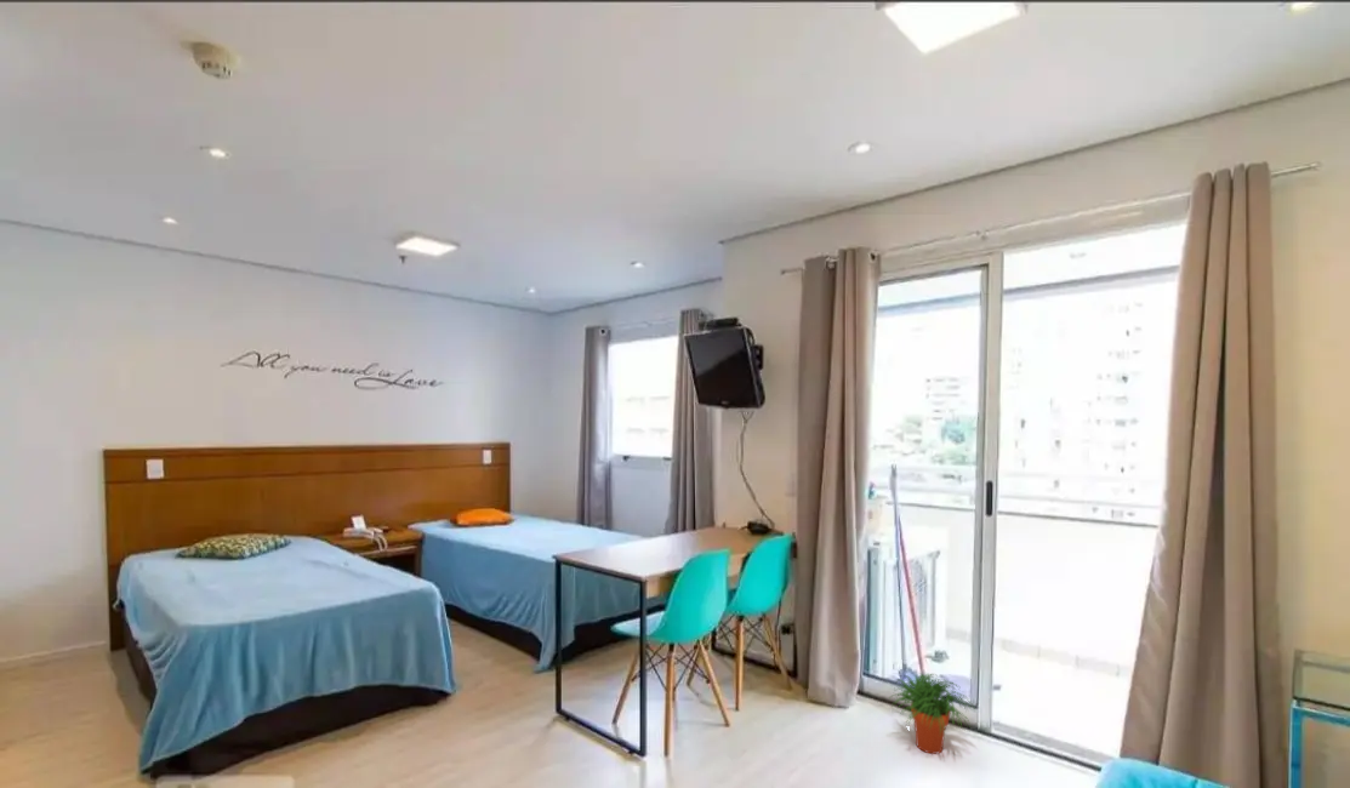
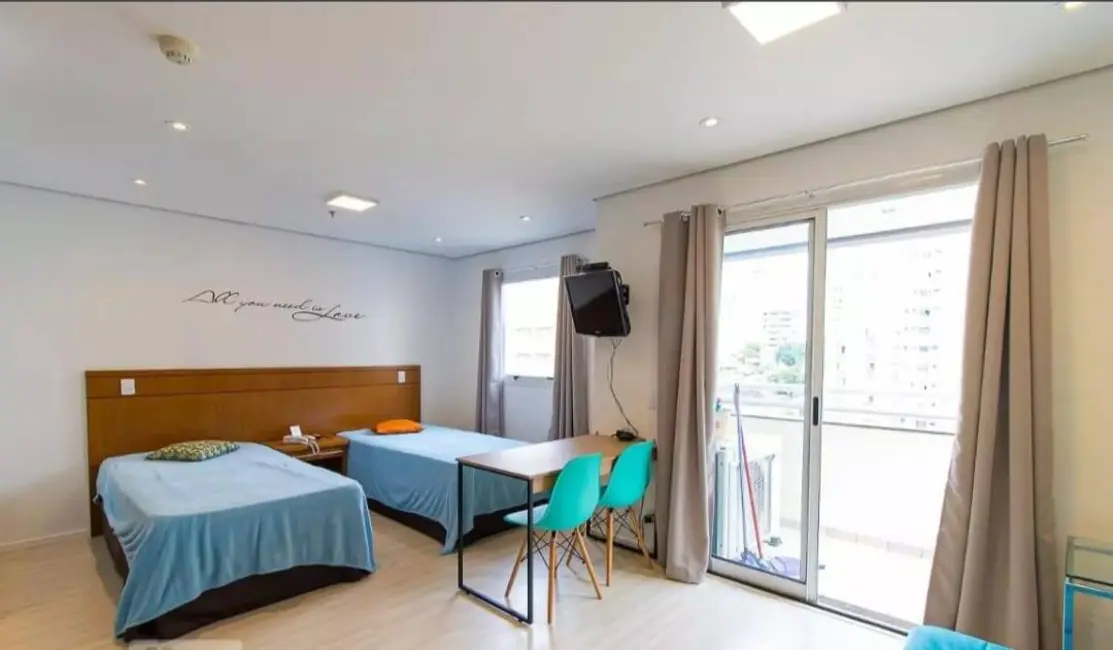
- potted plant [889,672,976,755]
